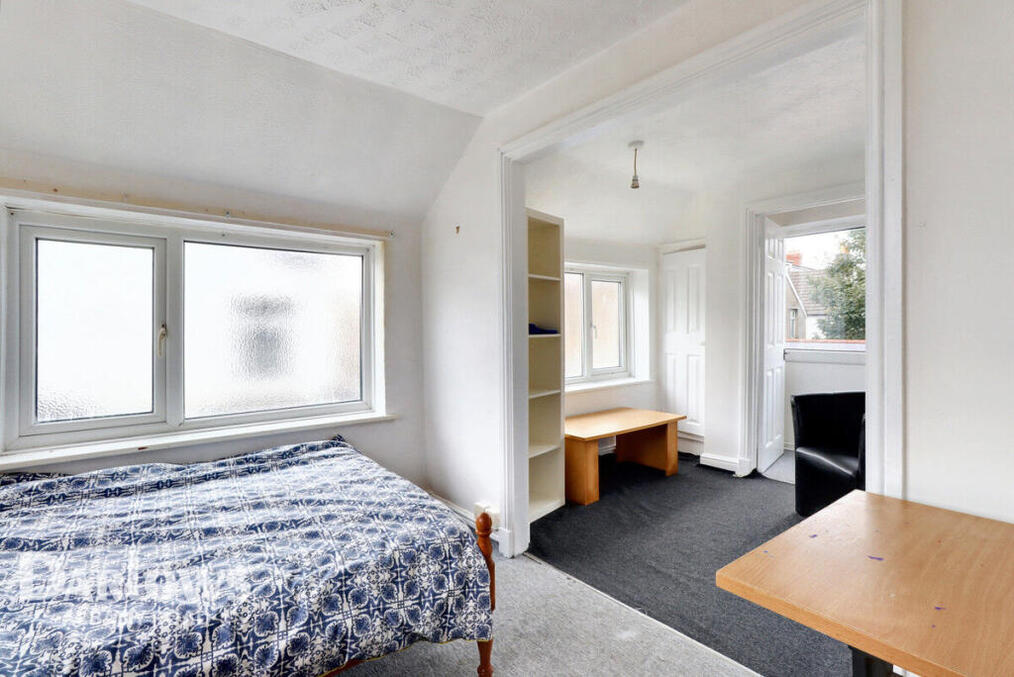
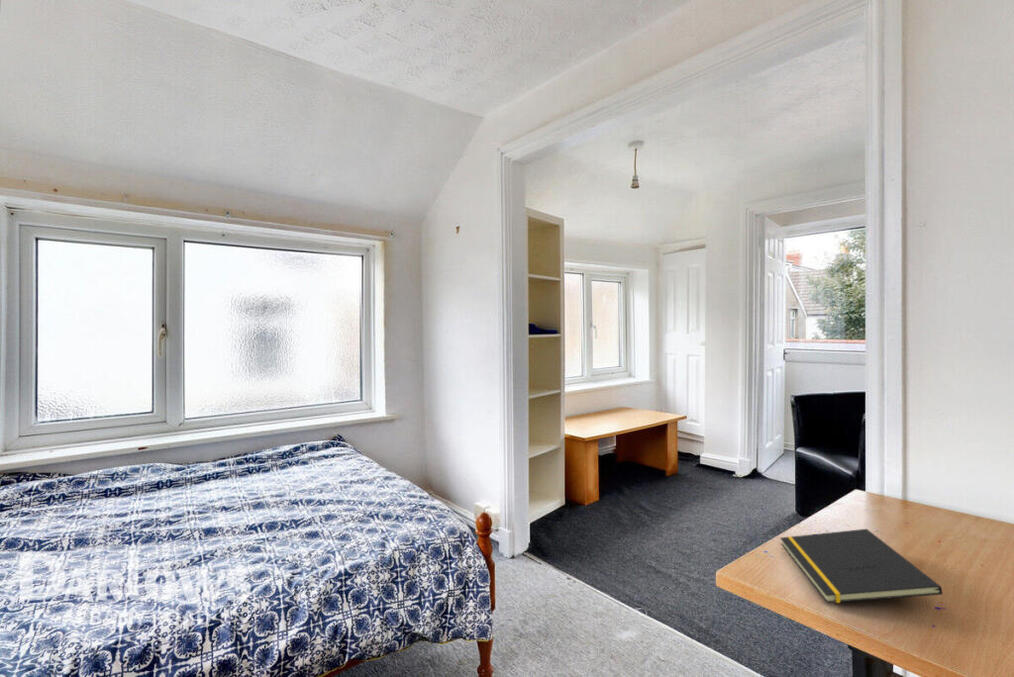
+ notepad [779,528,944,604]
